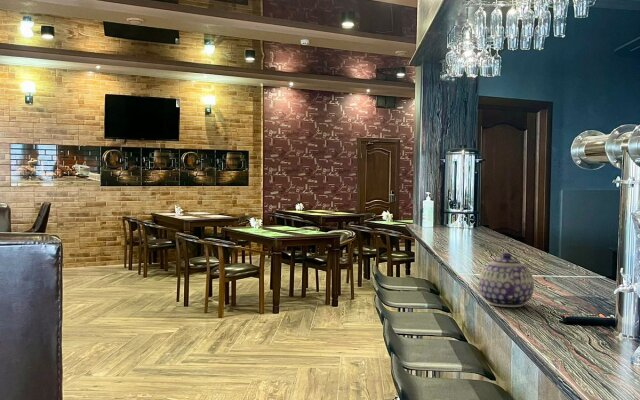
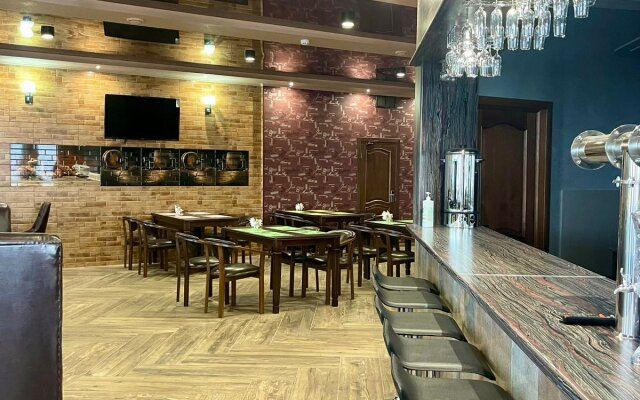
- teapot [478,252,535,308]
